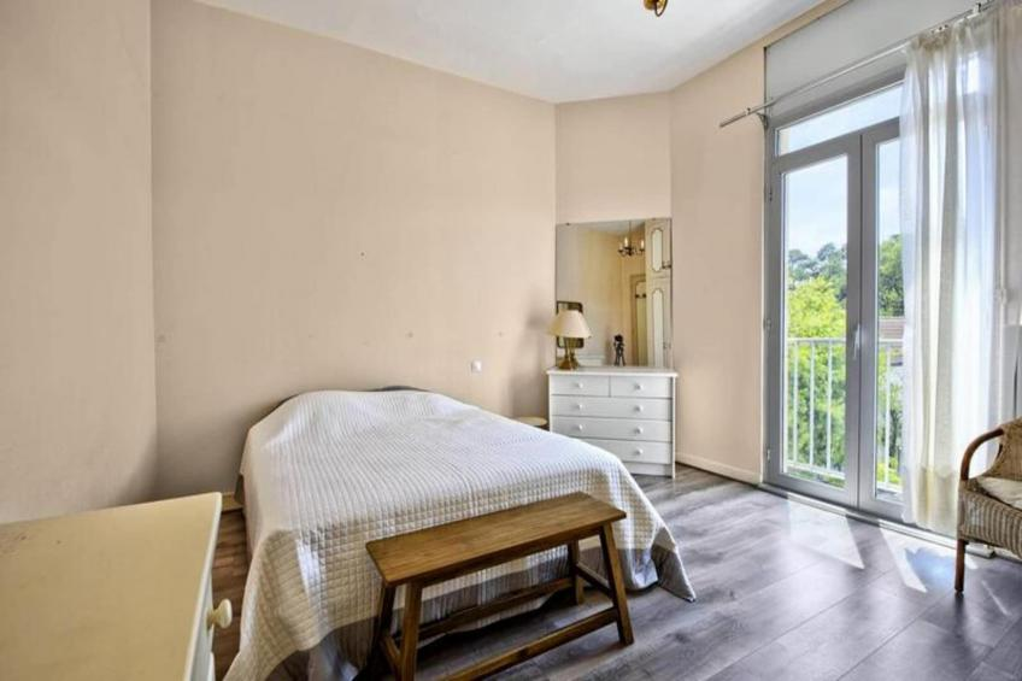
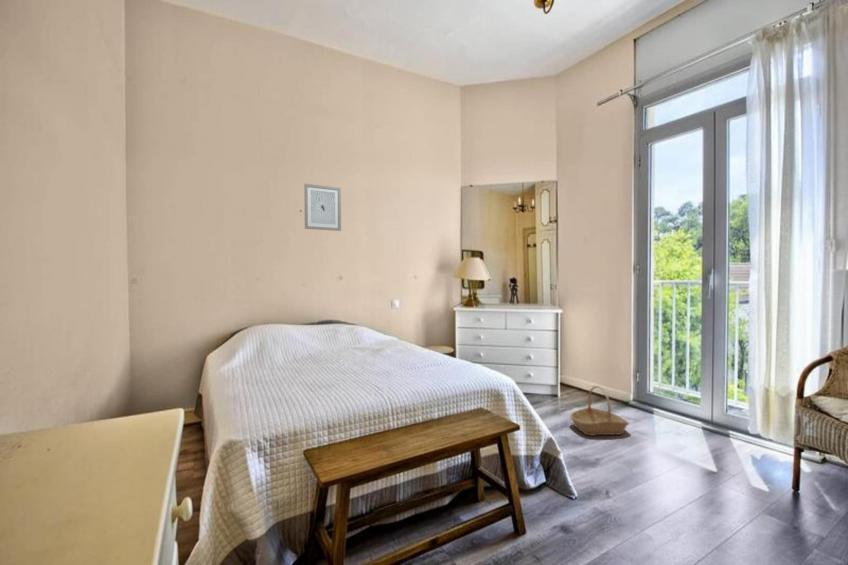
+ wall art [303,183,342,232]
+ basket [569,385,630,437]
